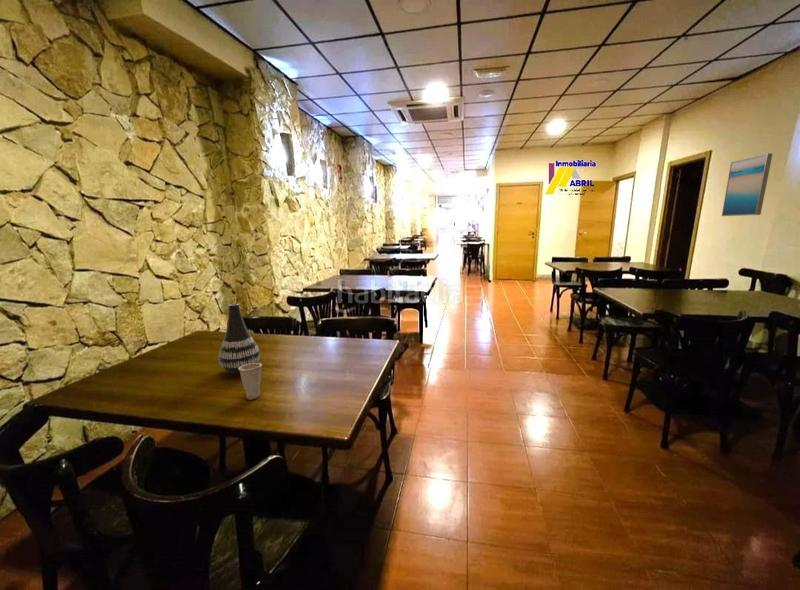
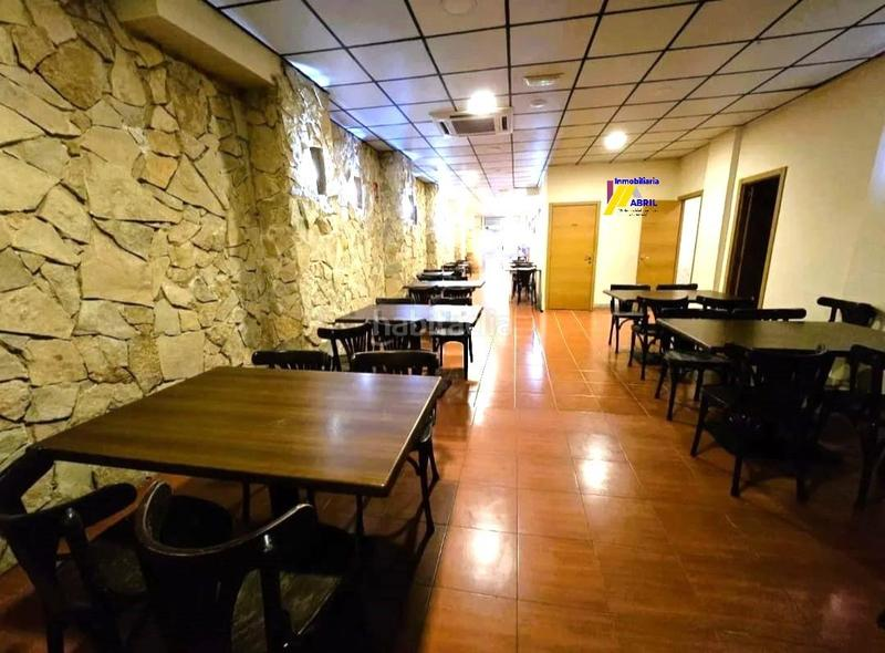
- cup [238,362,263,401]
- vase [218,303,261,375]
- wall art [721,152,774,217]
